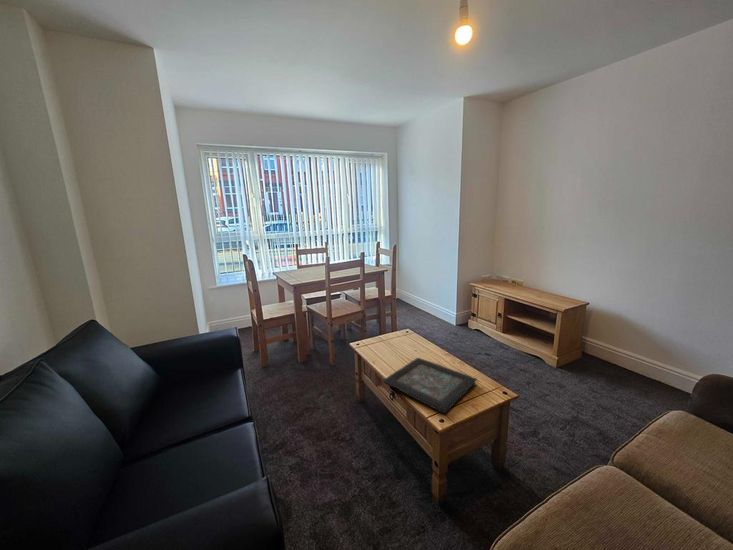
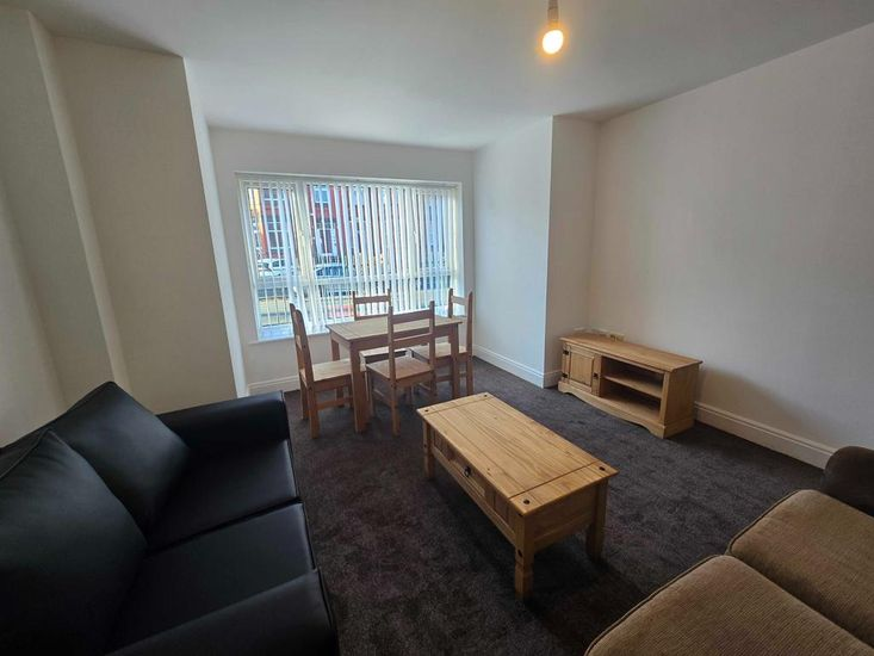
- decorative tray [382,357,478,414]
